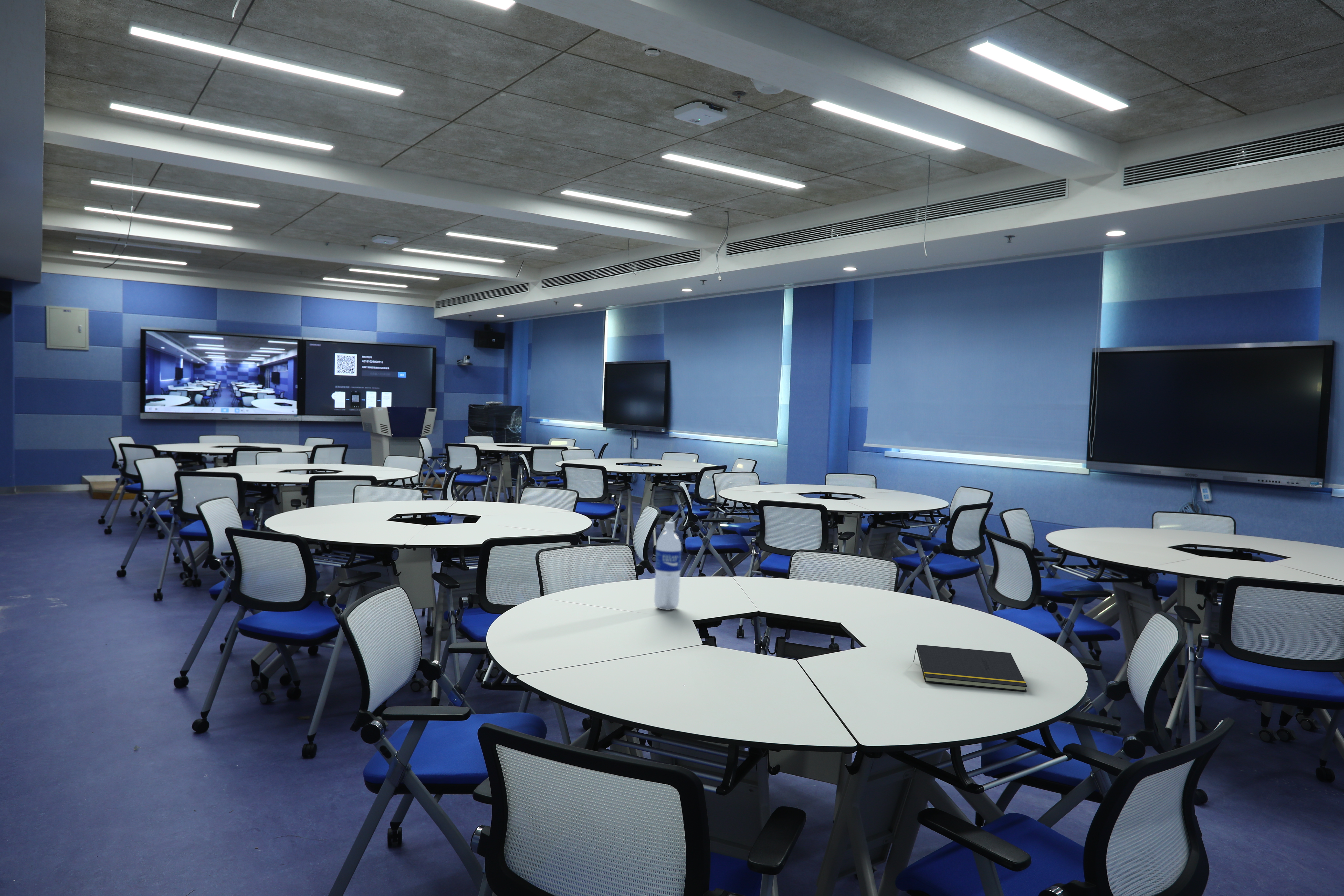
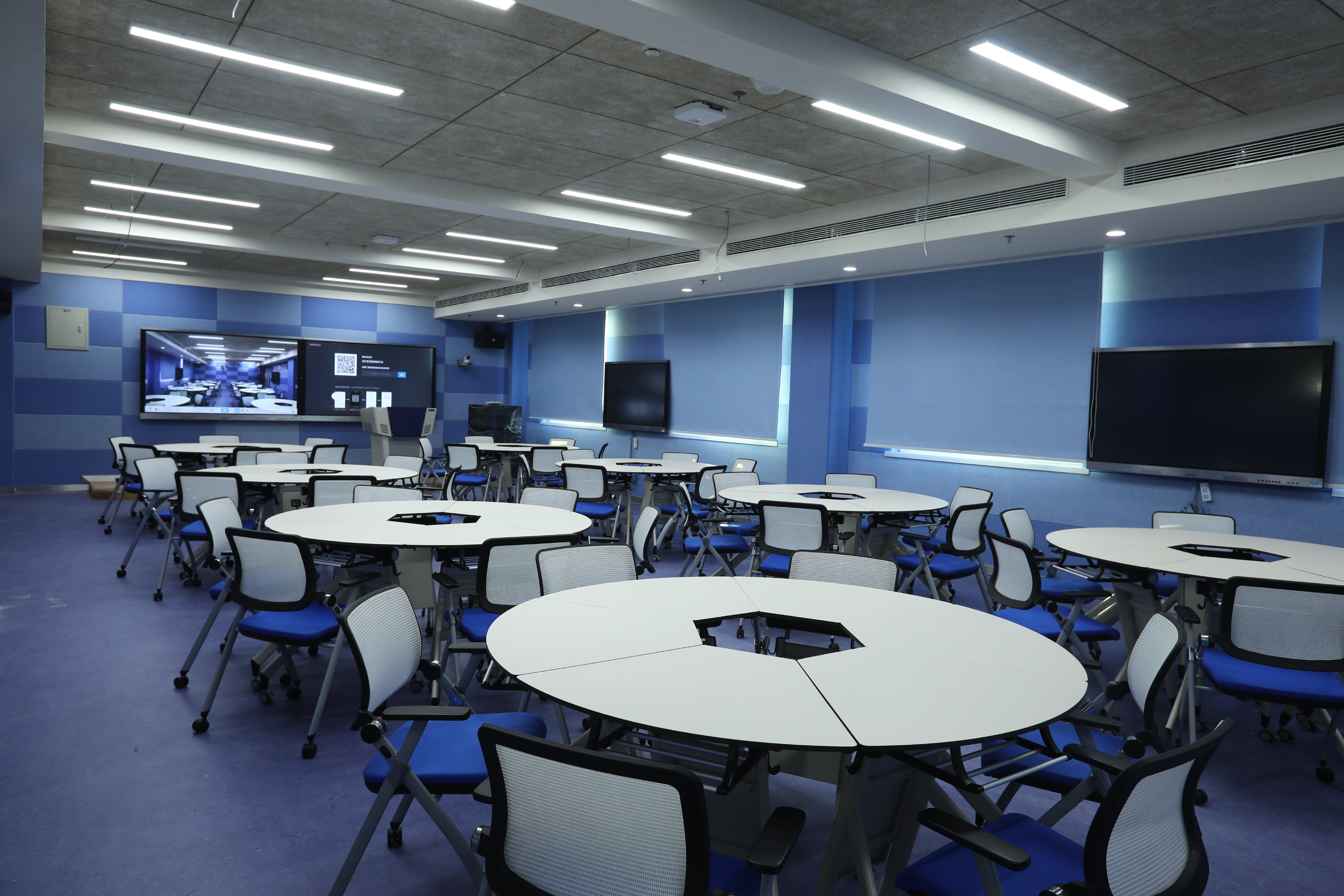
- water bottle [654,521,682,610]
- notepad [913,644,1028,692]
